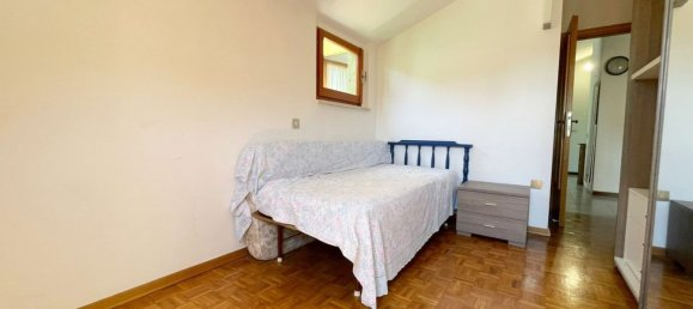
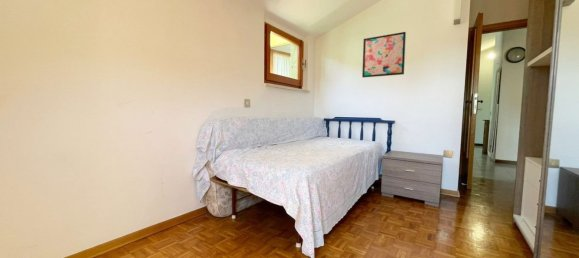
+ wall art [361,31,407,78]
